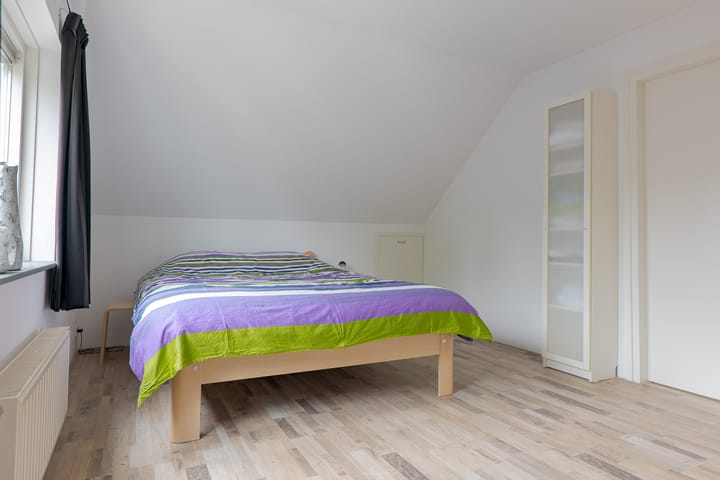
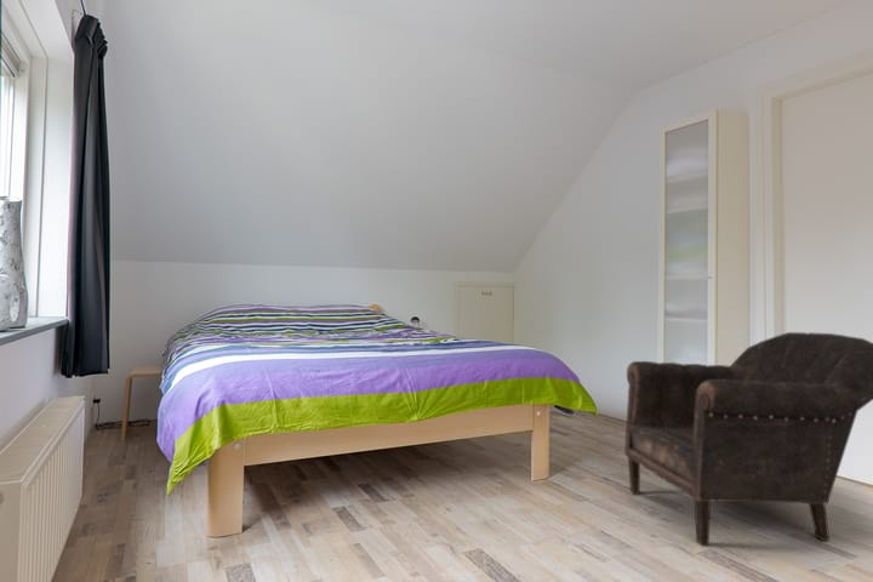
+ armchair [623,331,873,547]
